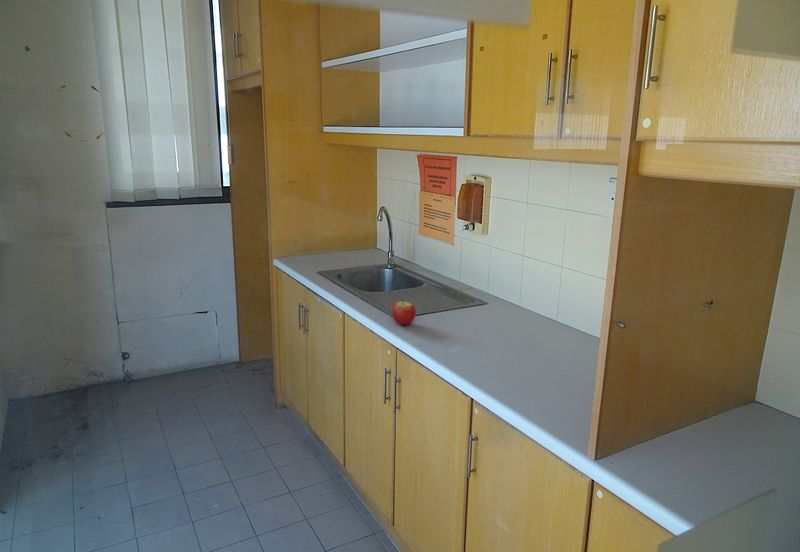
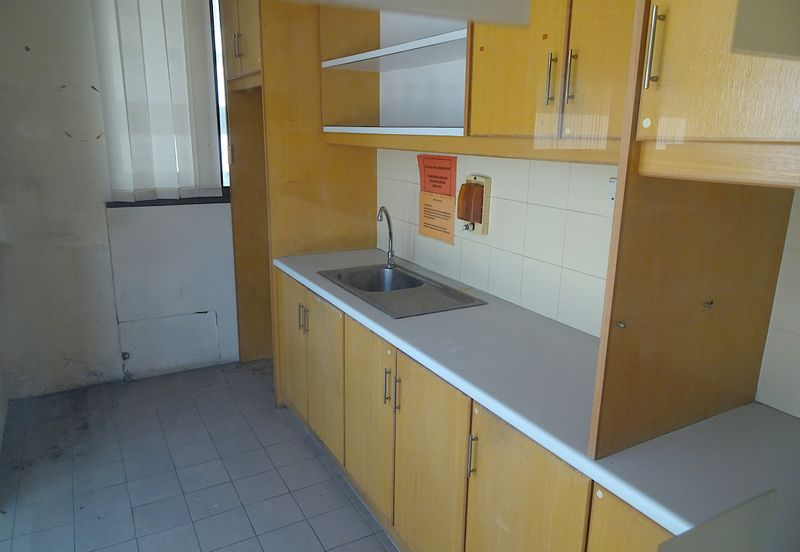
- apple [391,295,417,326]
